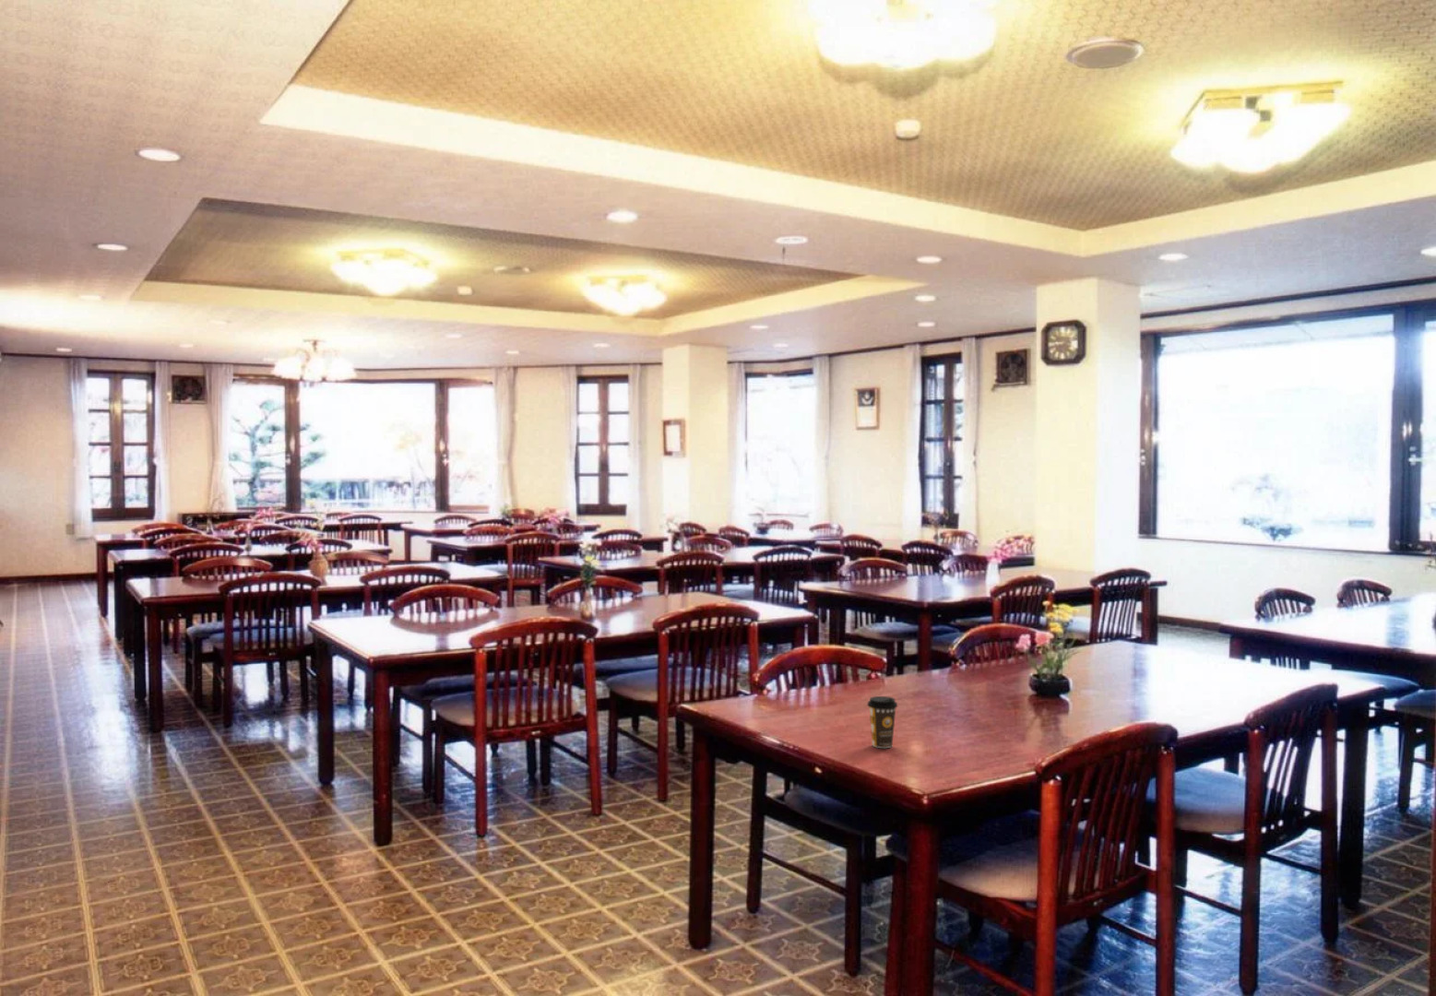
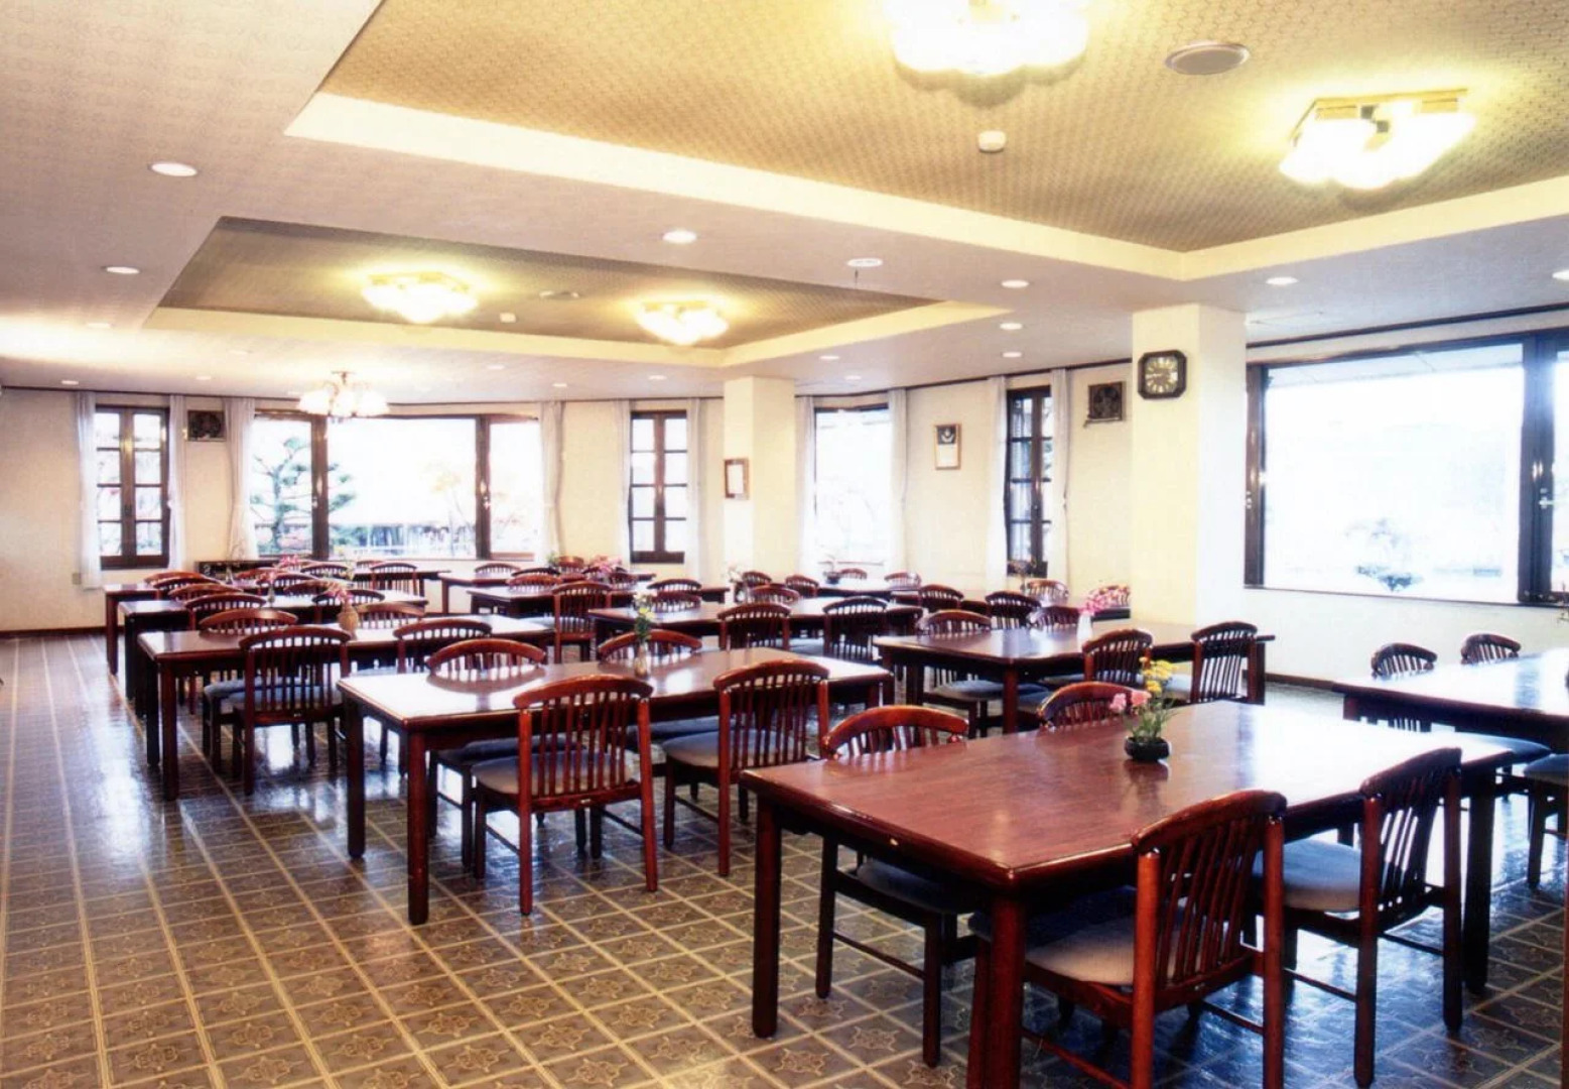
- coffee cup [866,695,898,748]
